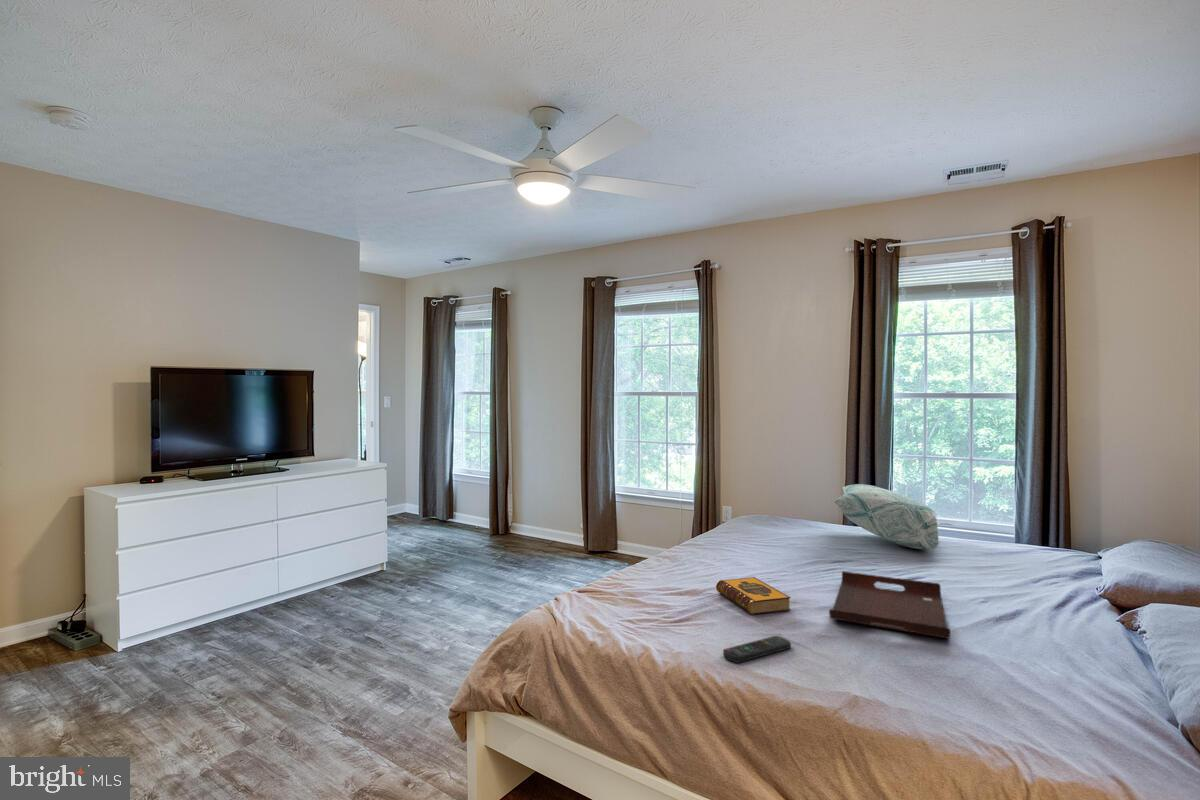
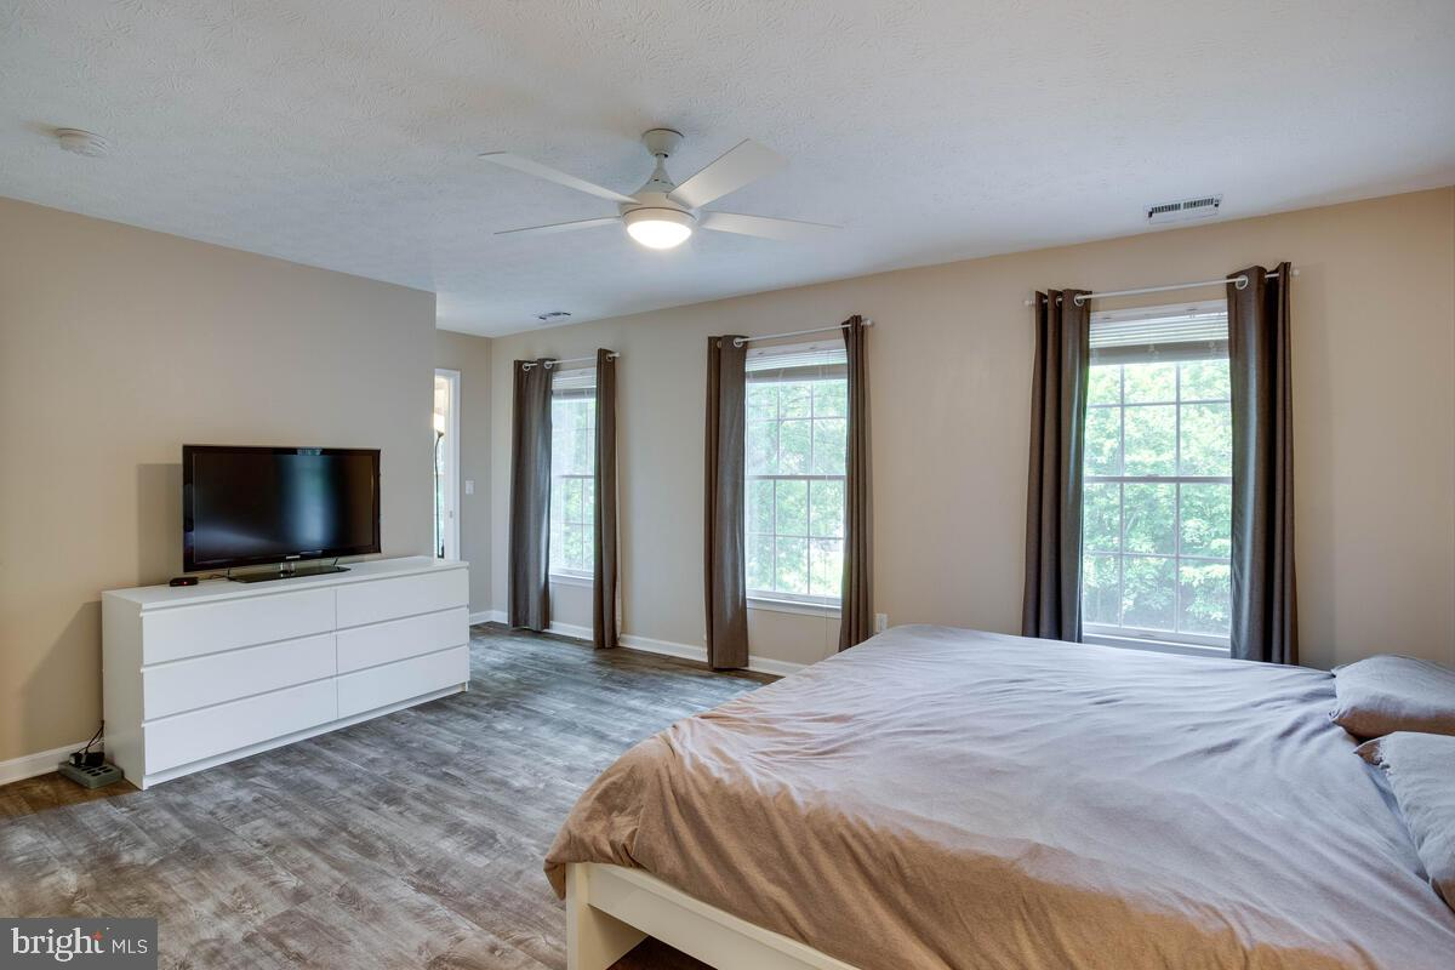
- serving tray [828,570,951,640]
- decorative pillow [833,483,940,550]
- hardback book [715,576,792,616]
- remote control [722,635,792,664]
